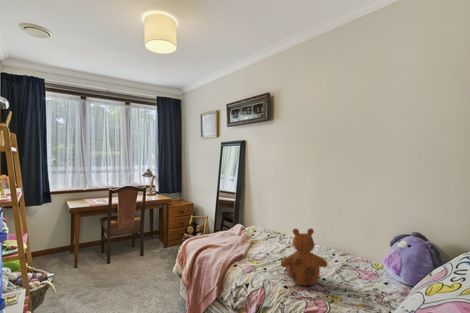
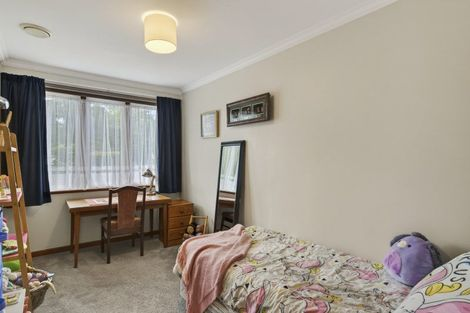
- teddy bear [280,227,328,286]
